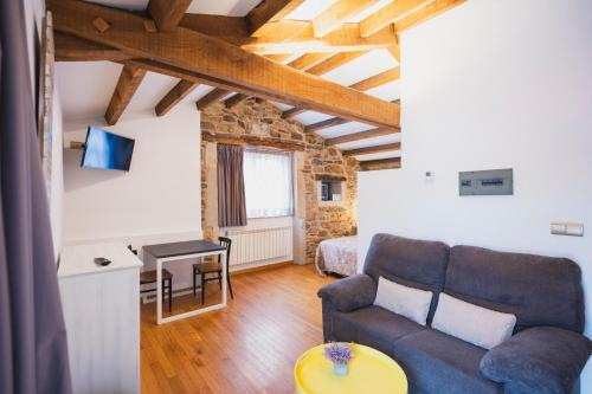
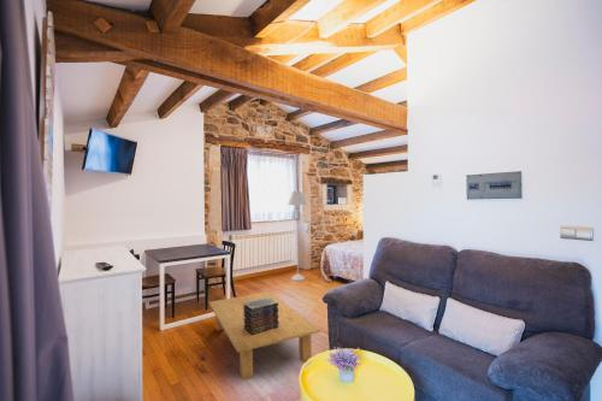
+ coffee table [207,290,321,381]
+ book stack [243,297,279,336]
+ floor lamp [284,190,308,282]
